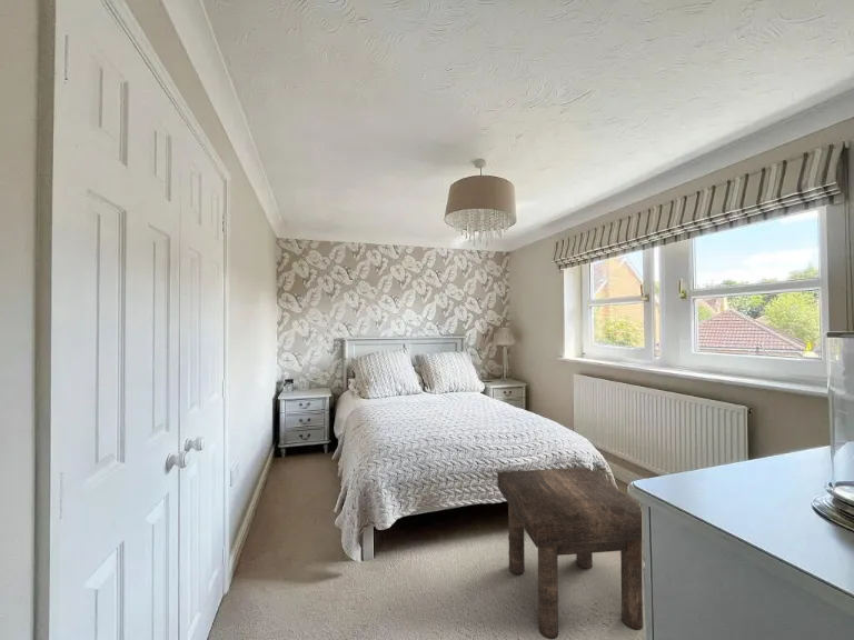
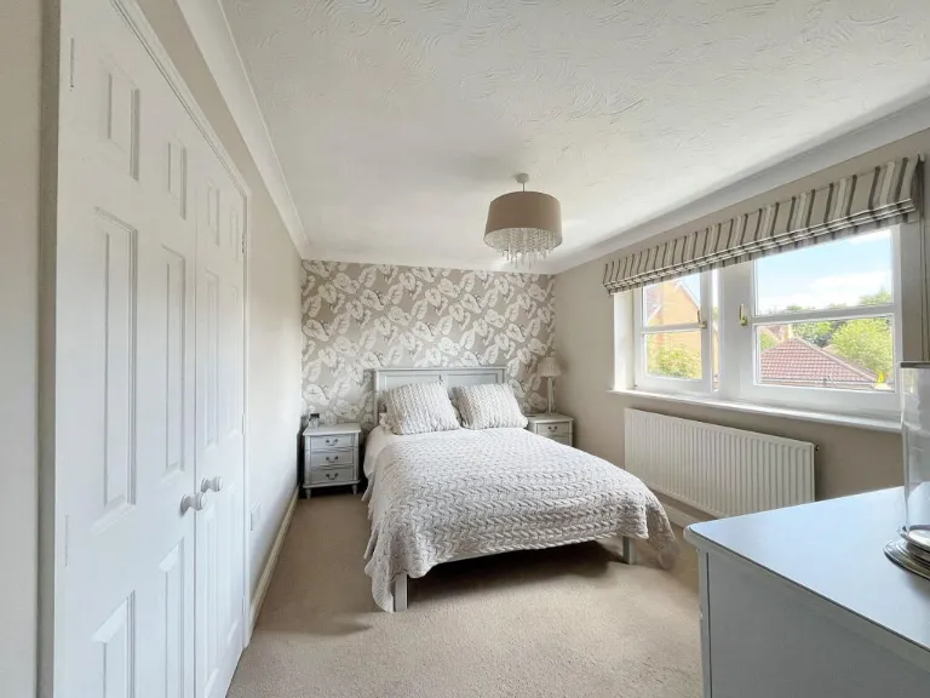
- stool [496,467,644,640]
